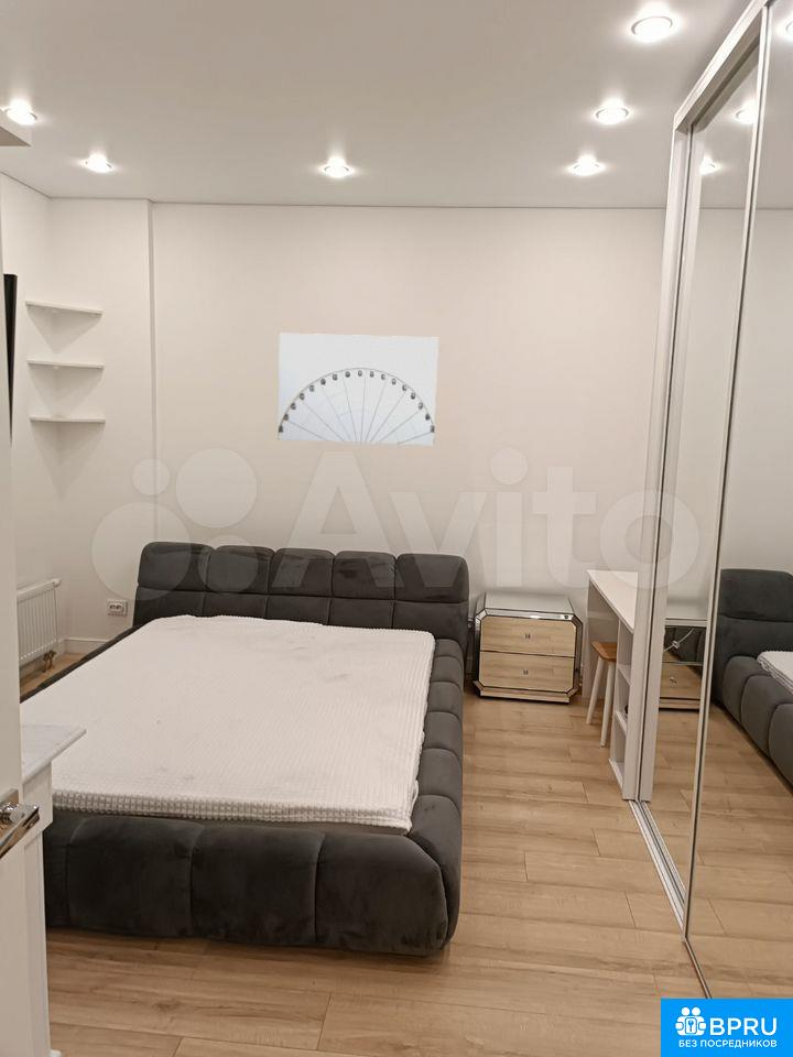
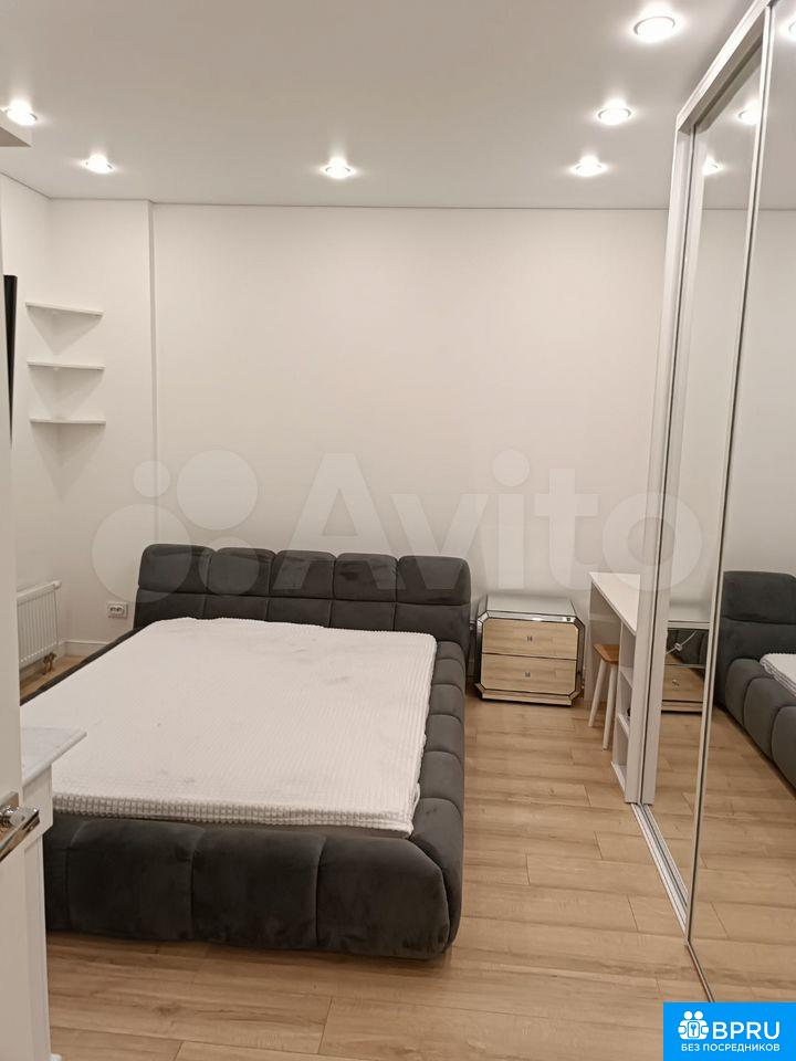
- wall art [278,333,439,446]
